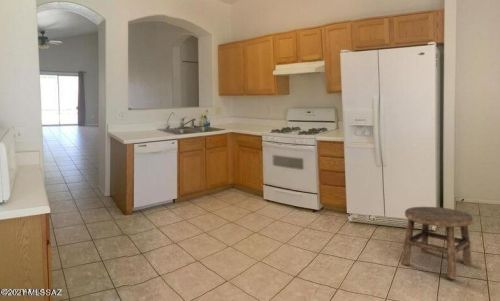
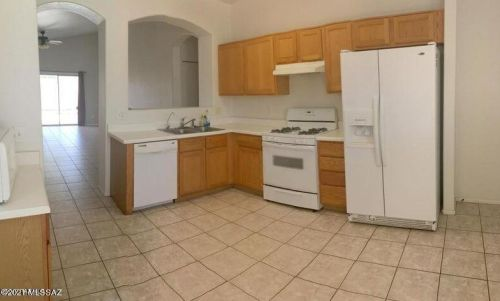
- stool [401,206,474,280]
